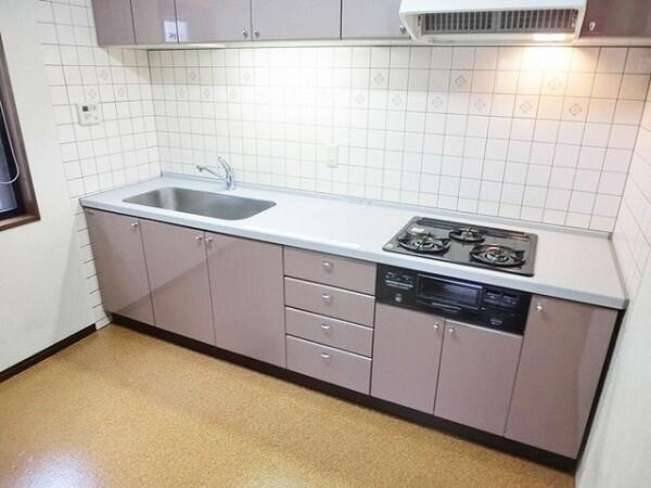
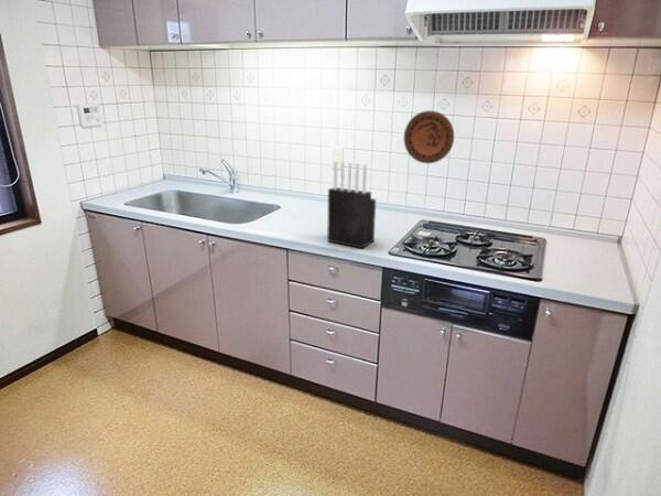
+ knife block [326,160,377,249]
+ decorative plate [403,110,455,164]
